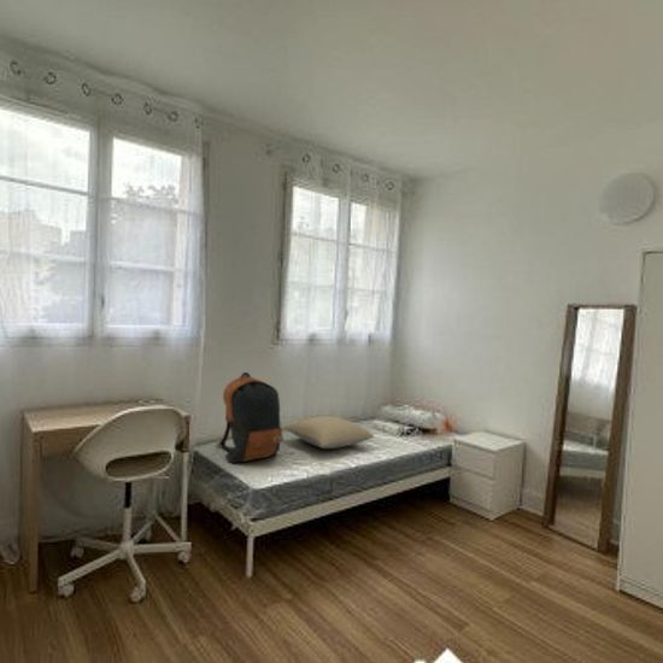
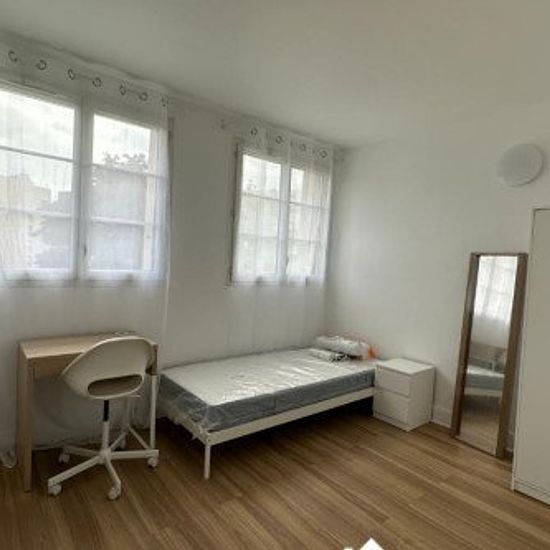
- pillow [281,413,376,450]
- backpack [216,371,284,464]
